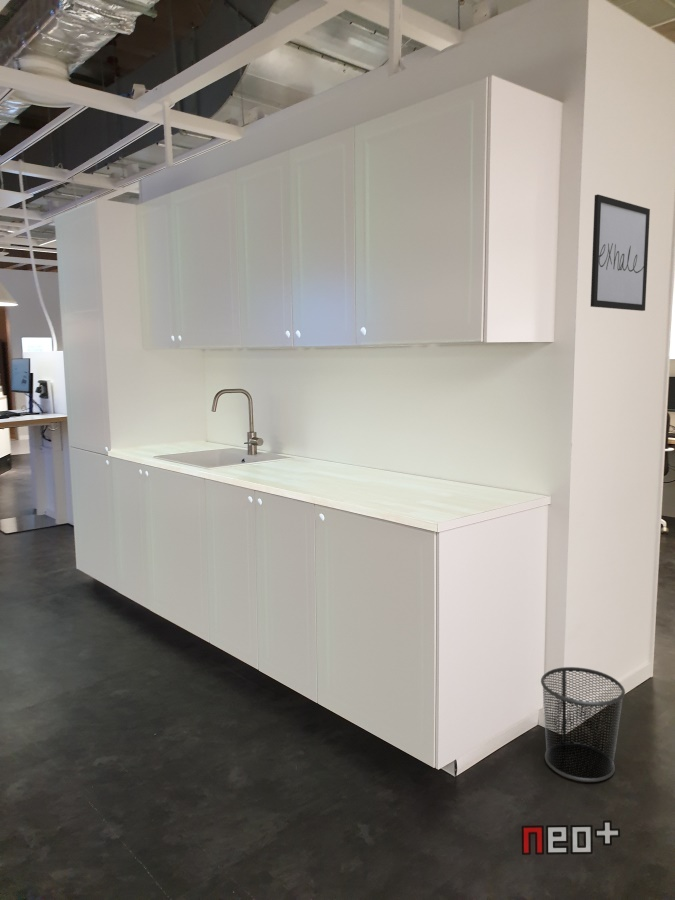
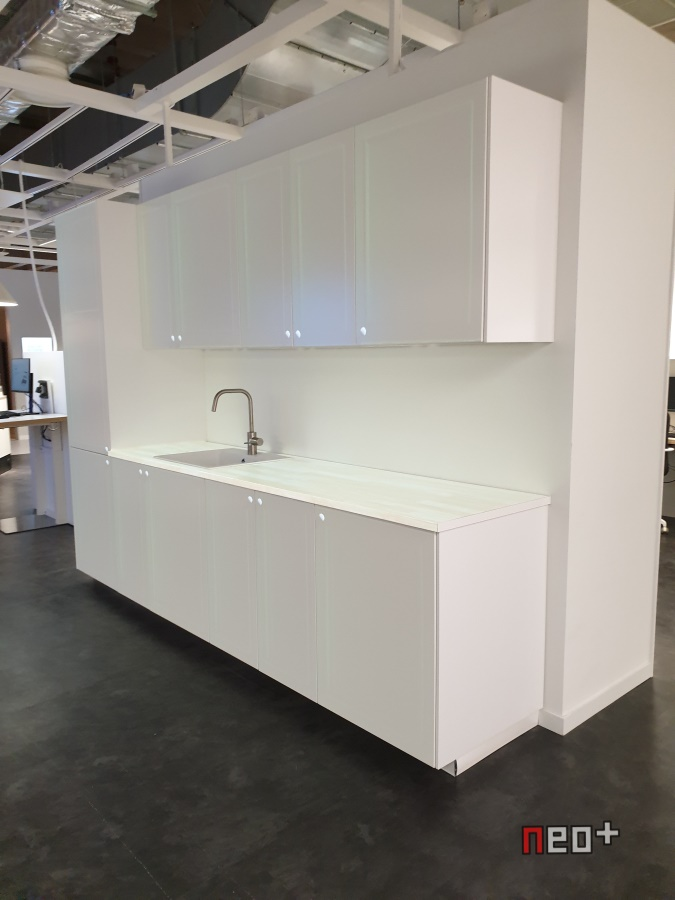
- wall art [590,194,651,312]
- waste bin [540,666,626,783]
